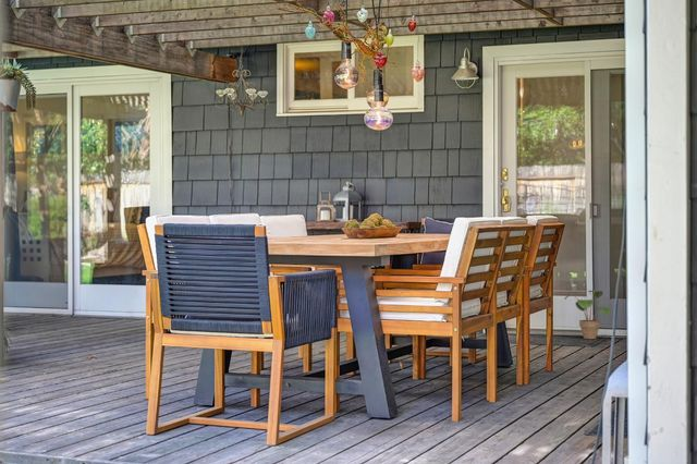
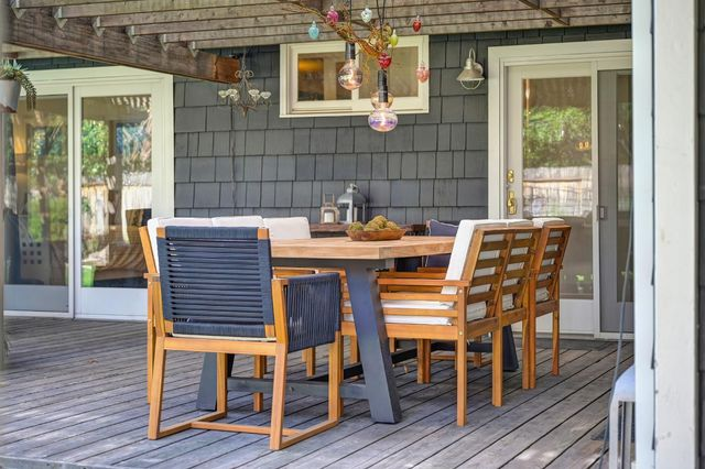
- potted plant [564,290,611,340]
